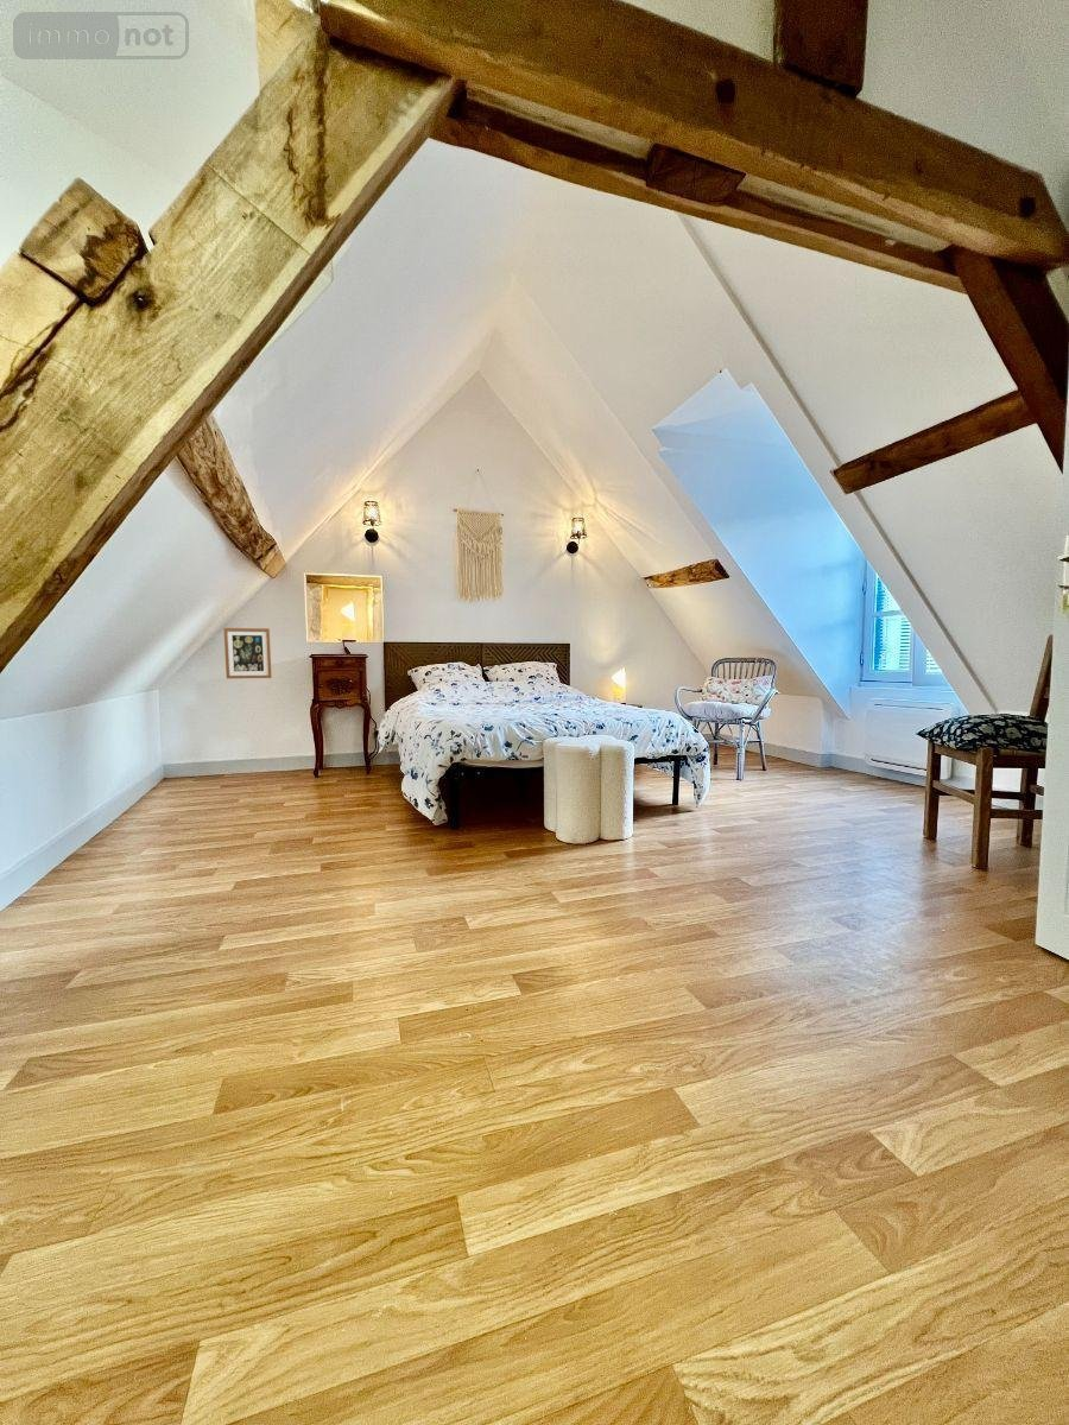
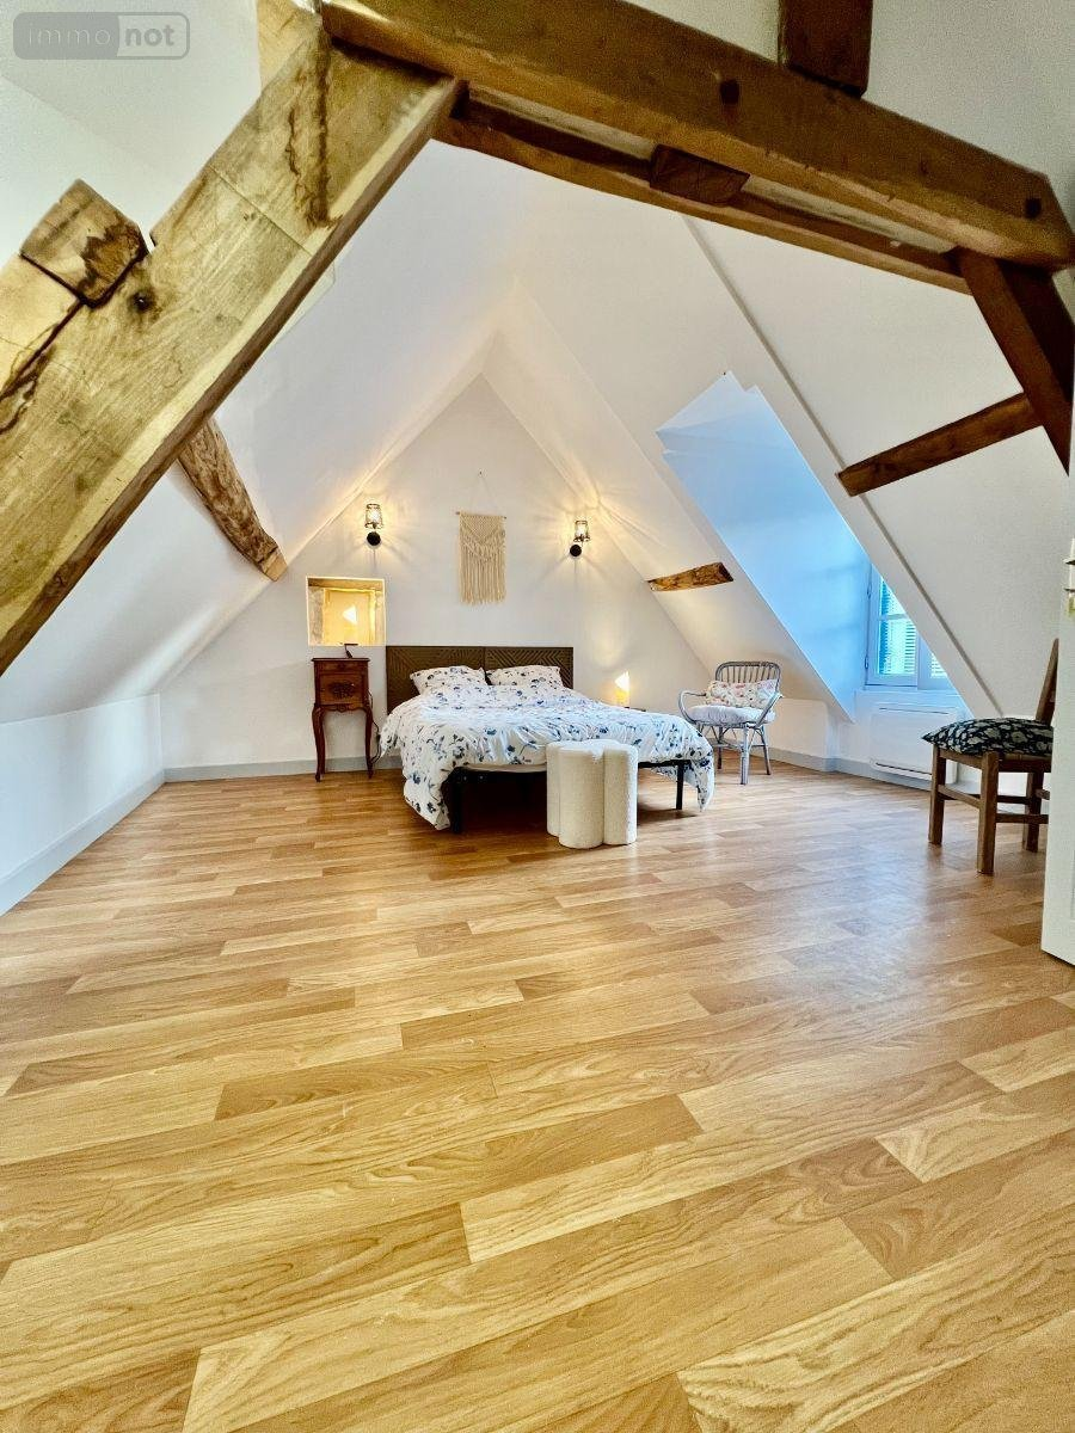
- wall art [223,627,273,679]
